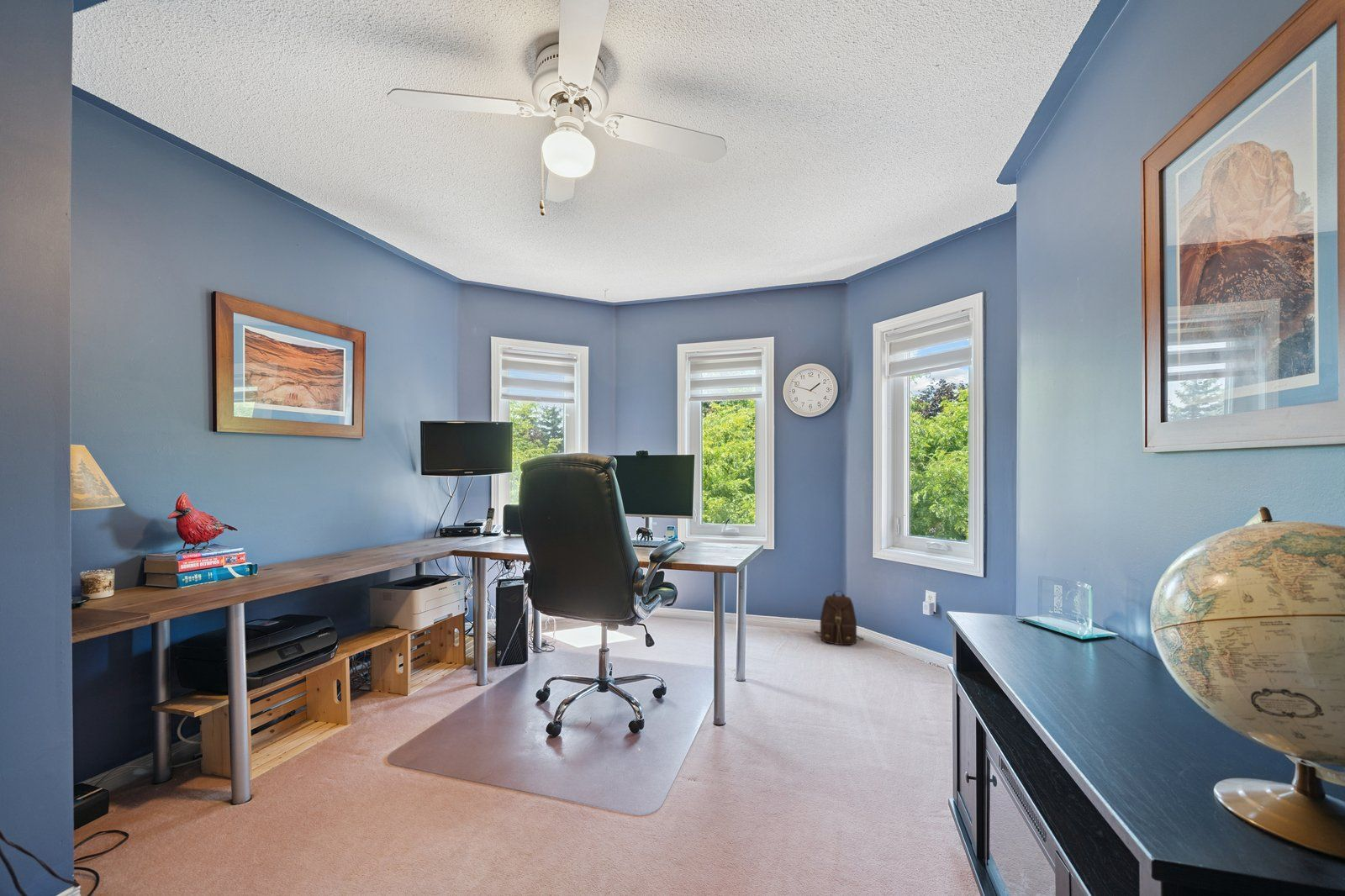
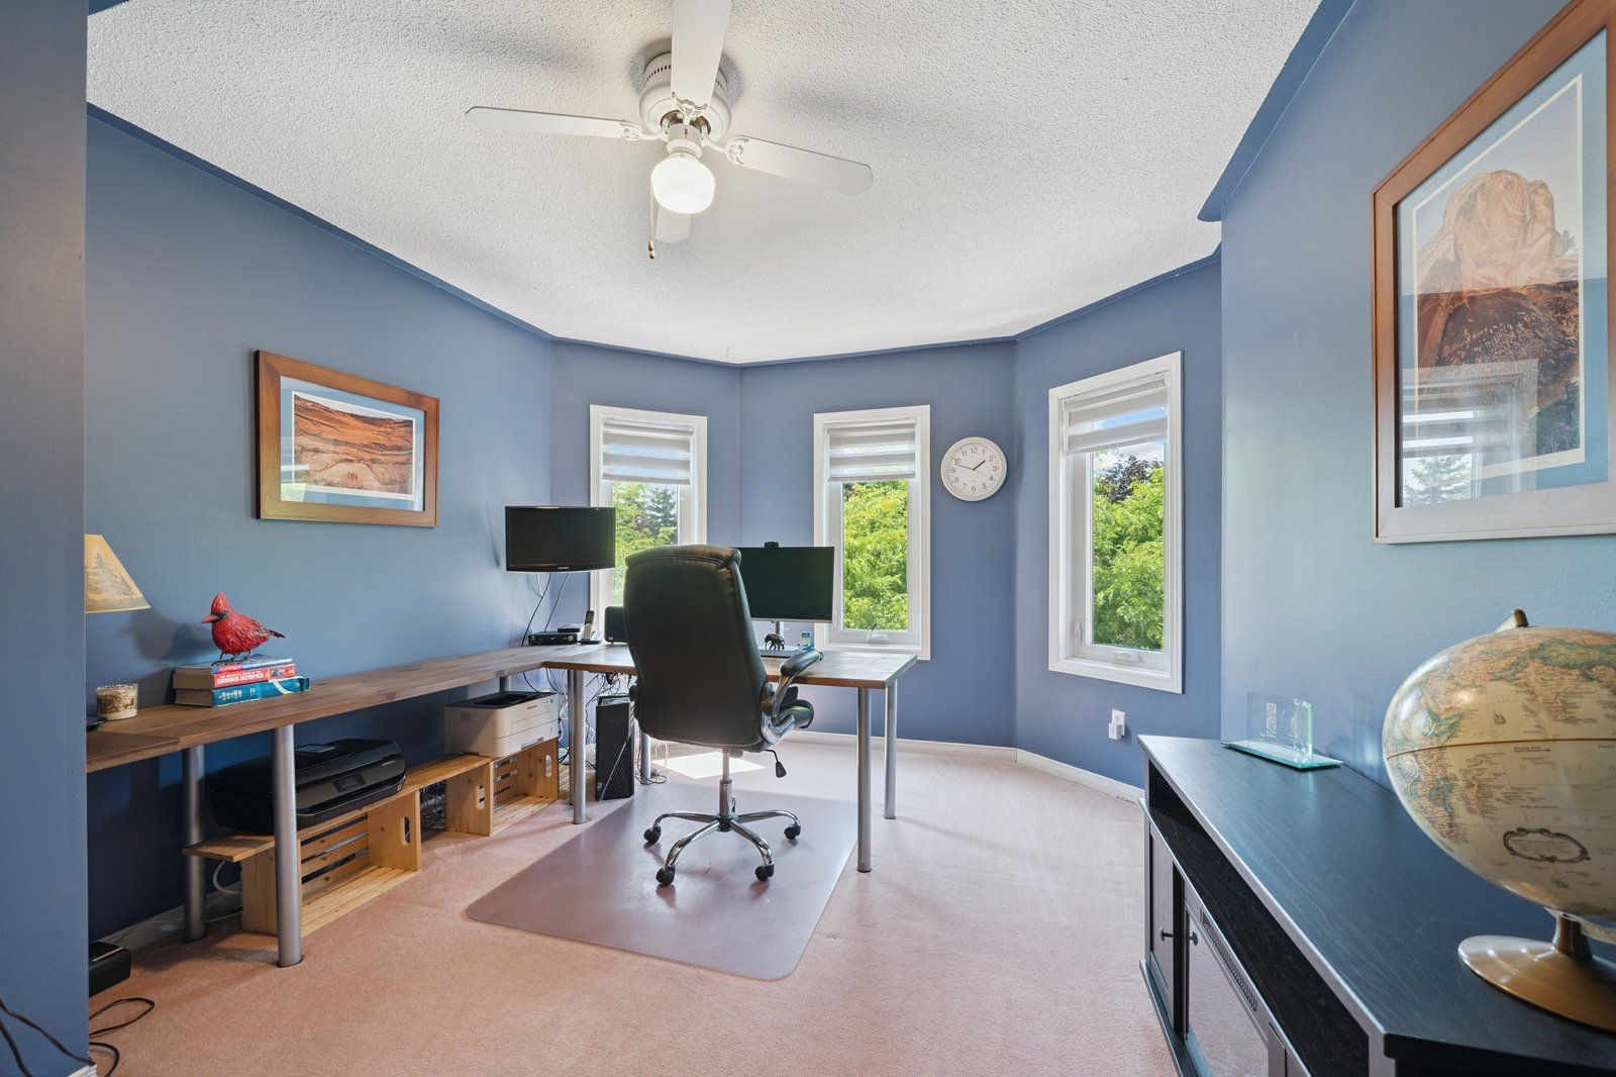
- backpack [813,589,865,646]
